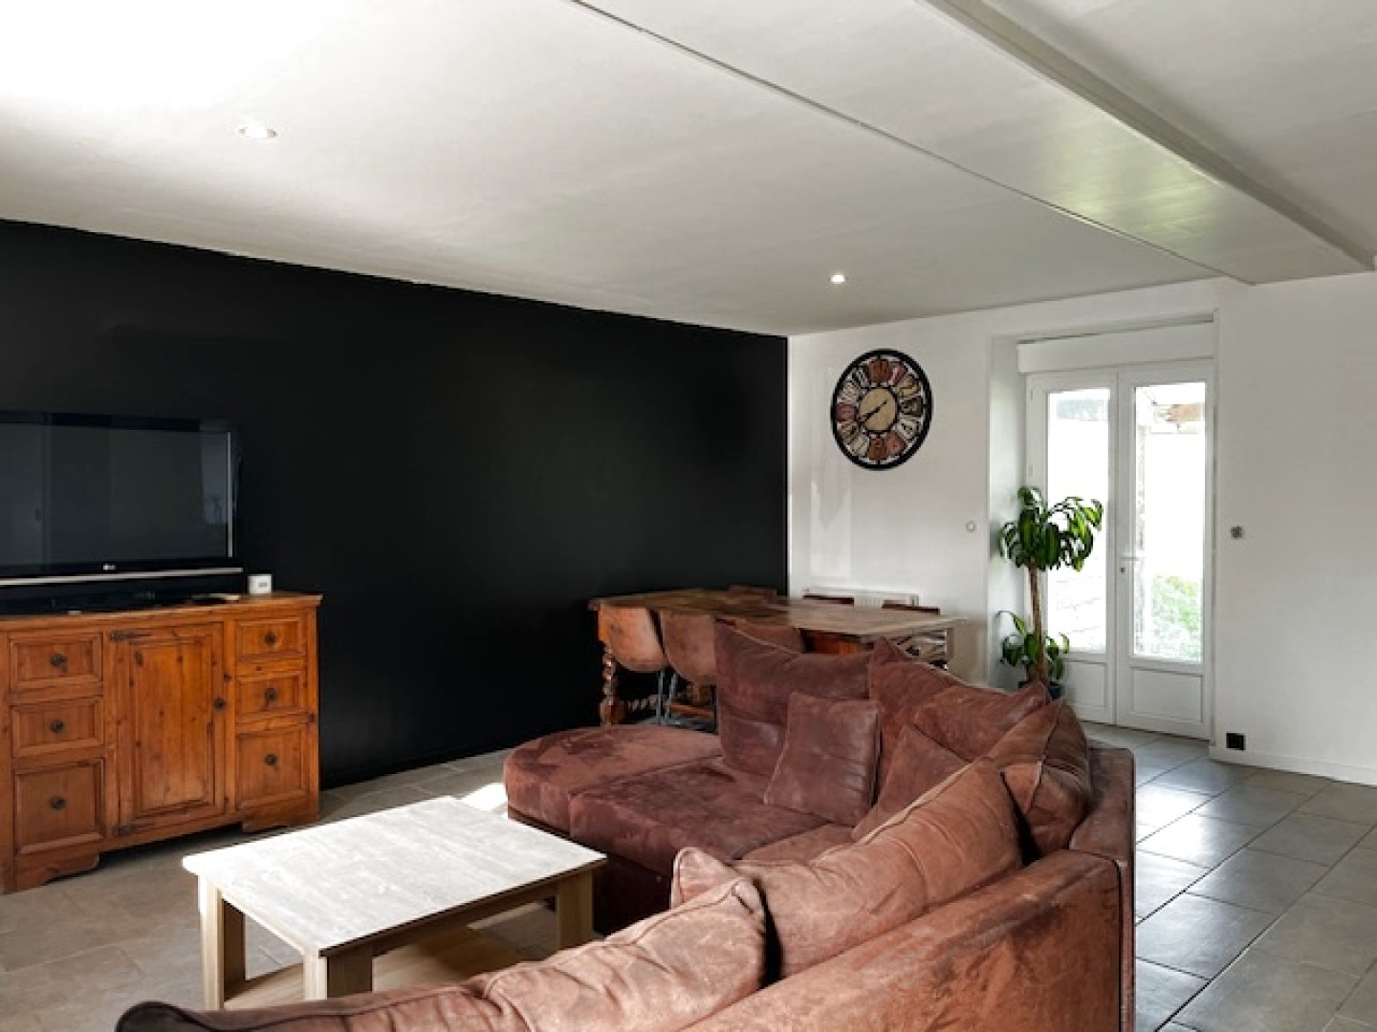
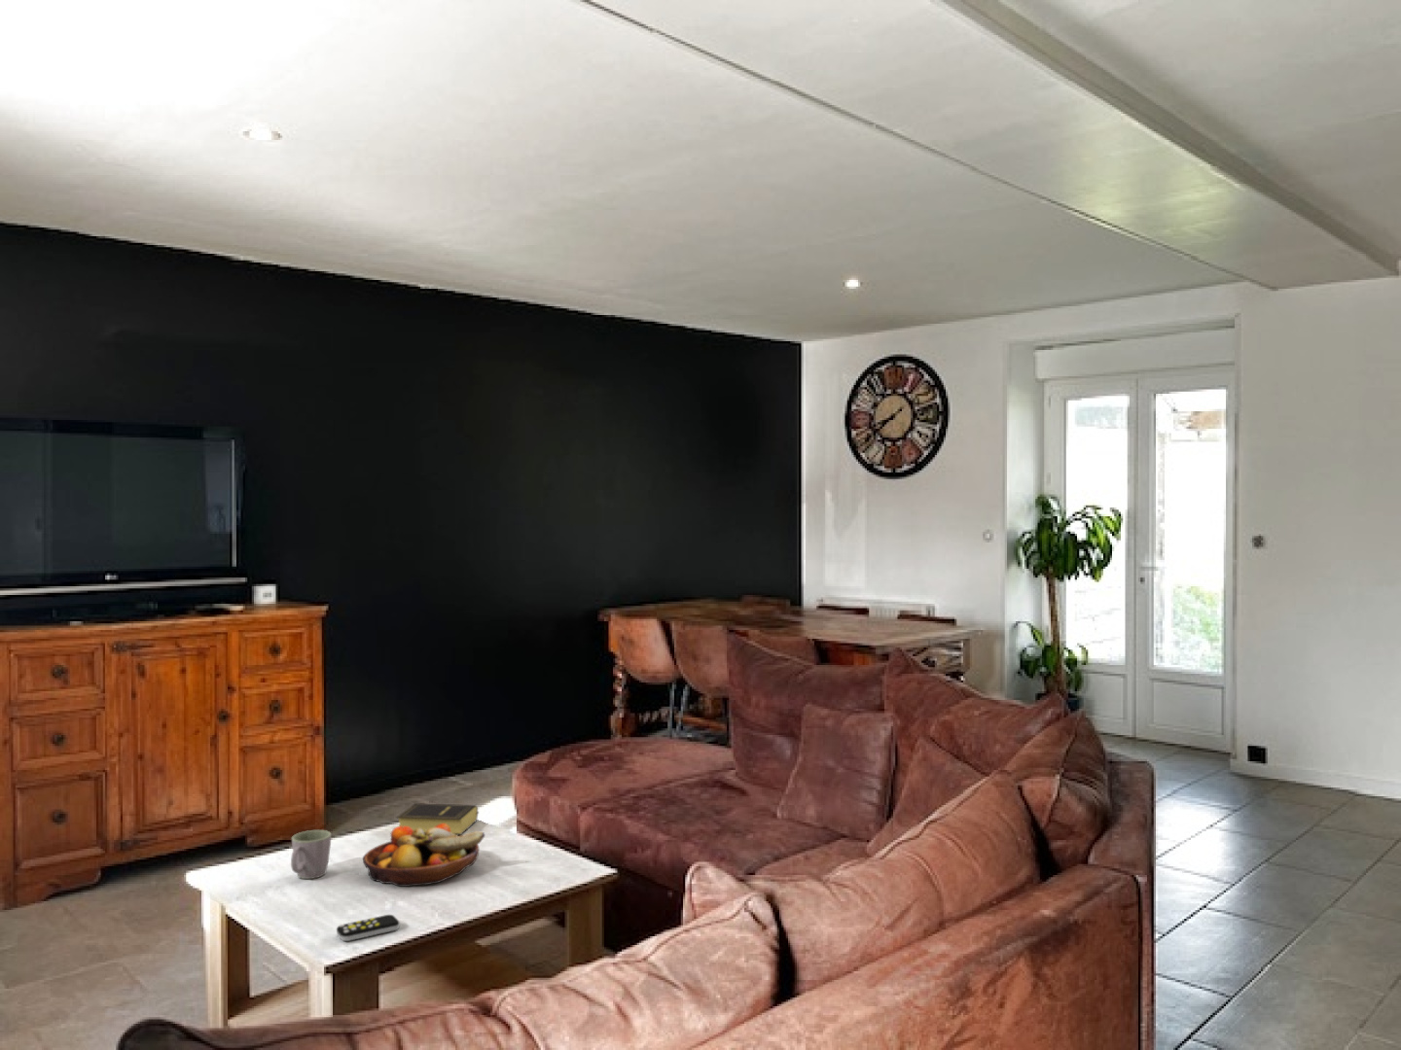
+ book [396,802,480,836]
+ remote control [335,914,400,942]
+ fruit bowl [362,824,485,888]
+ mug [290,829,332,880]
